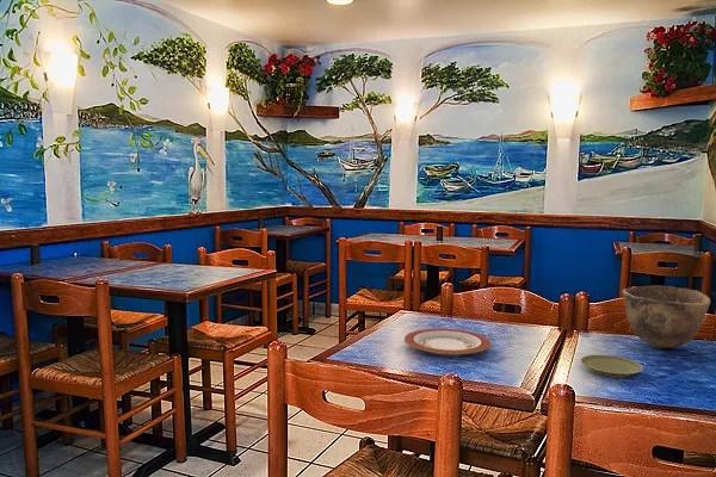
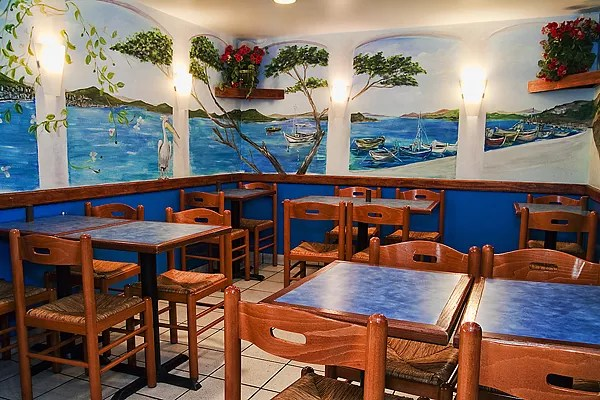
- plate [403,327,492,357]
- bowl [622,285,711,349]
- plate [579,354,643,378]
